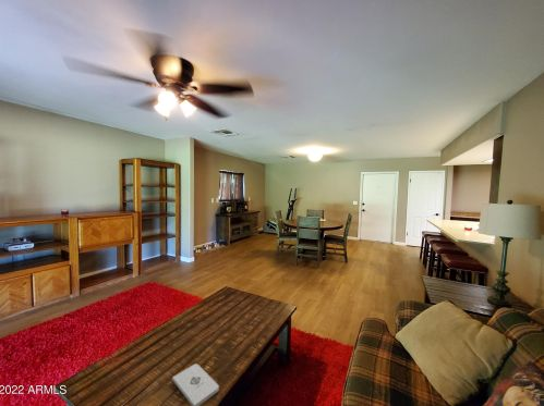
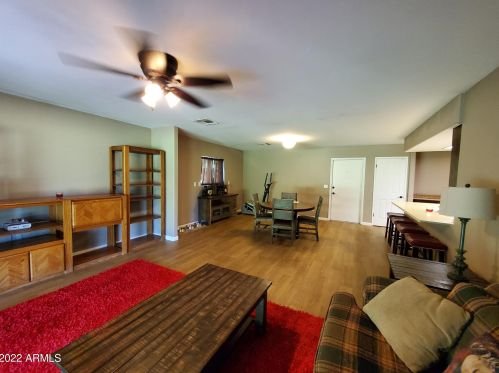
- notepad [171,362,220,406]
